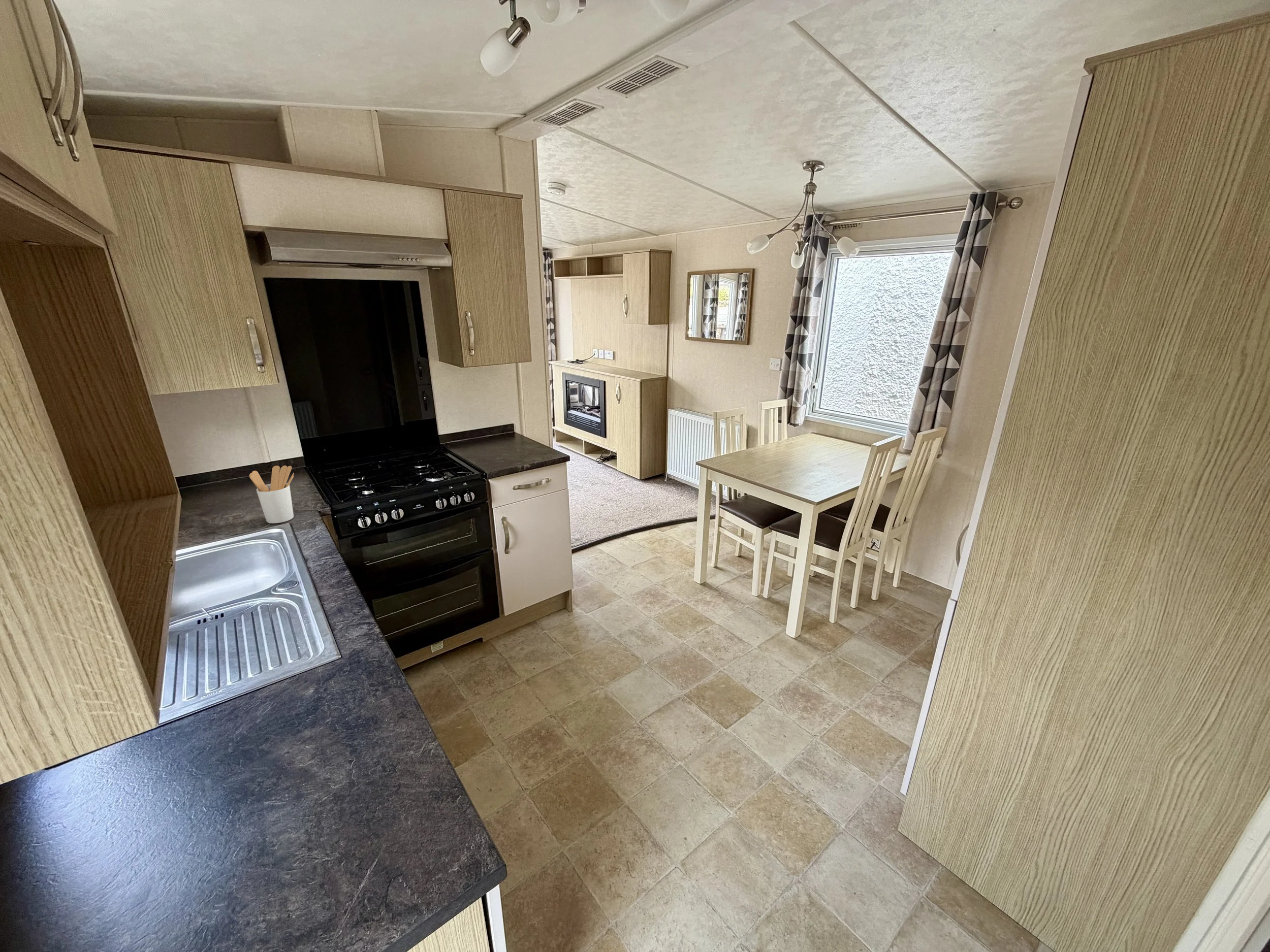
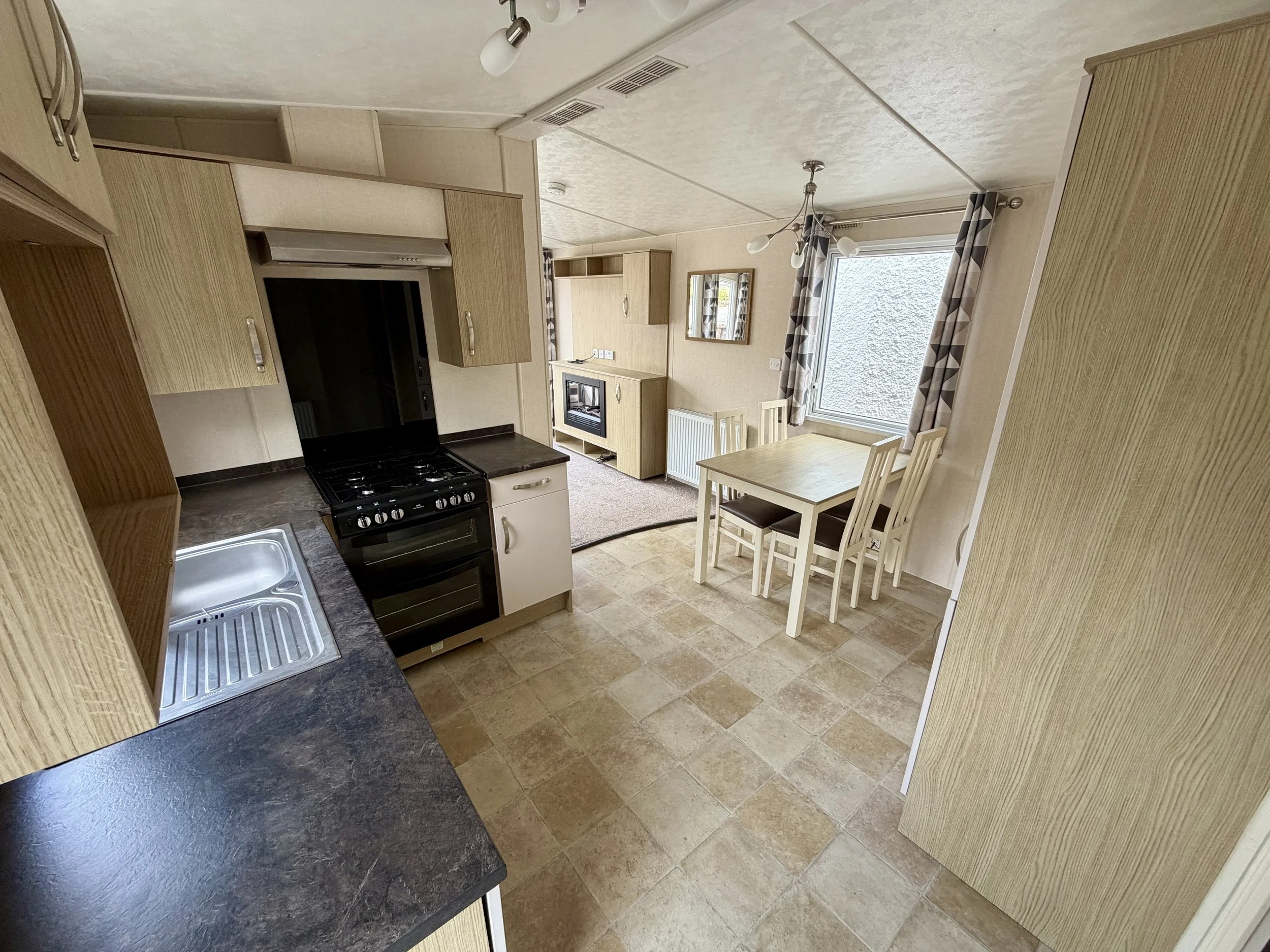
- utensil holder [249,465,294,524]
